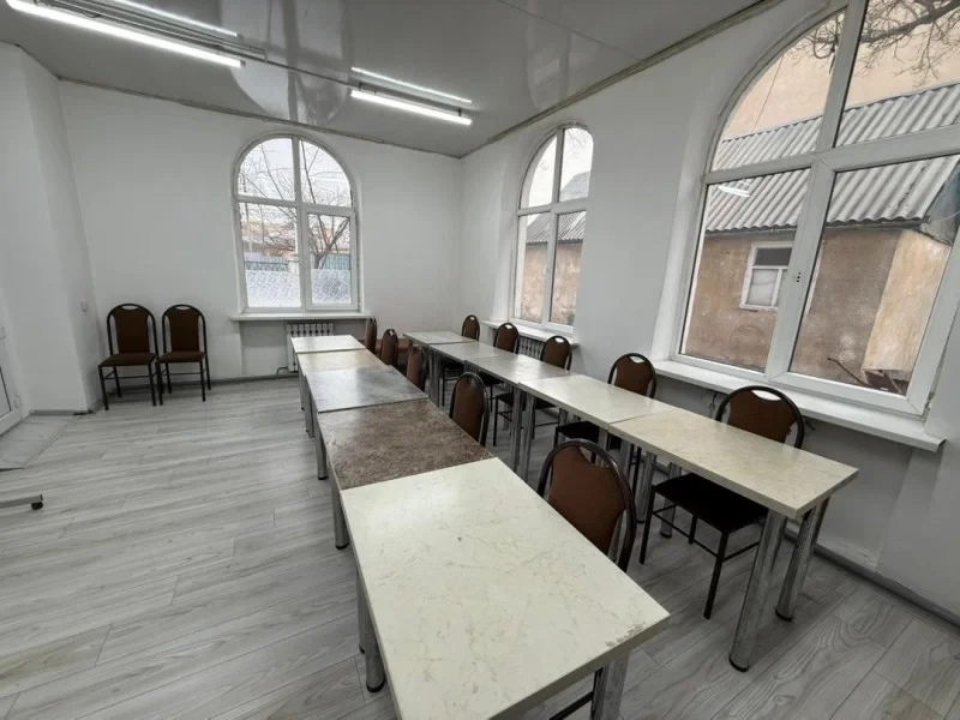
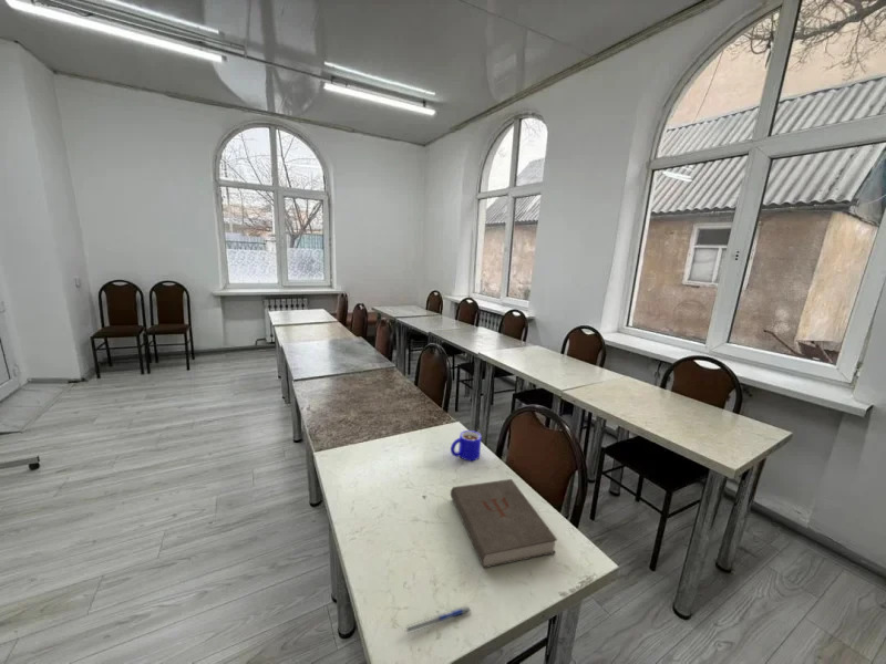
+ pen [404,604,472,635]
+ book [450,478,558,569]
+ mug [450,429,483,461]
